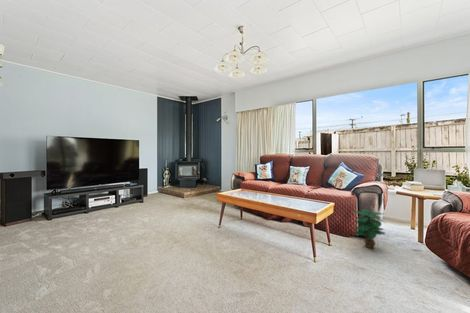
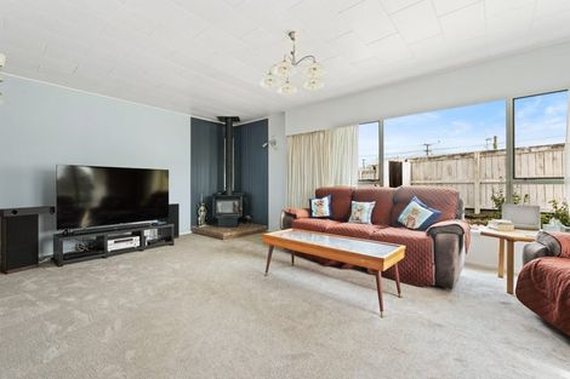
- potted plant [352,208,387,249]
